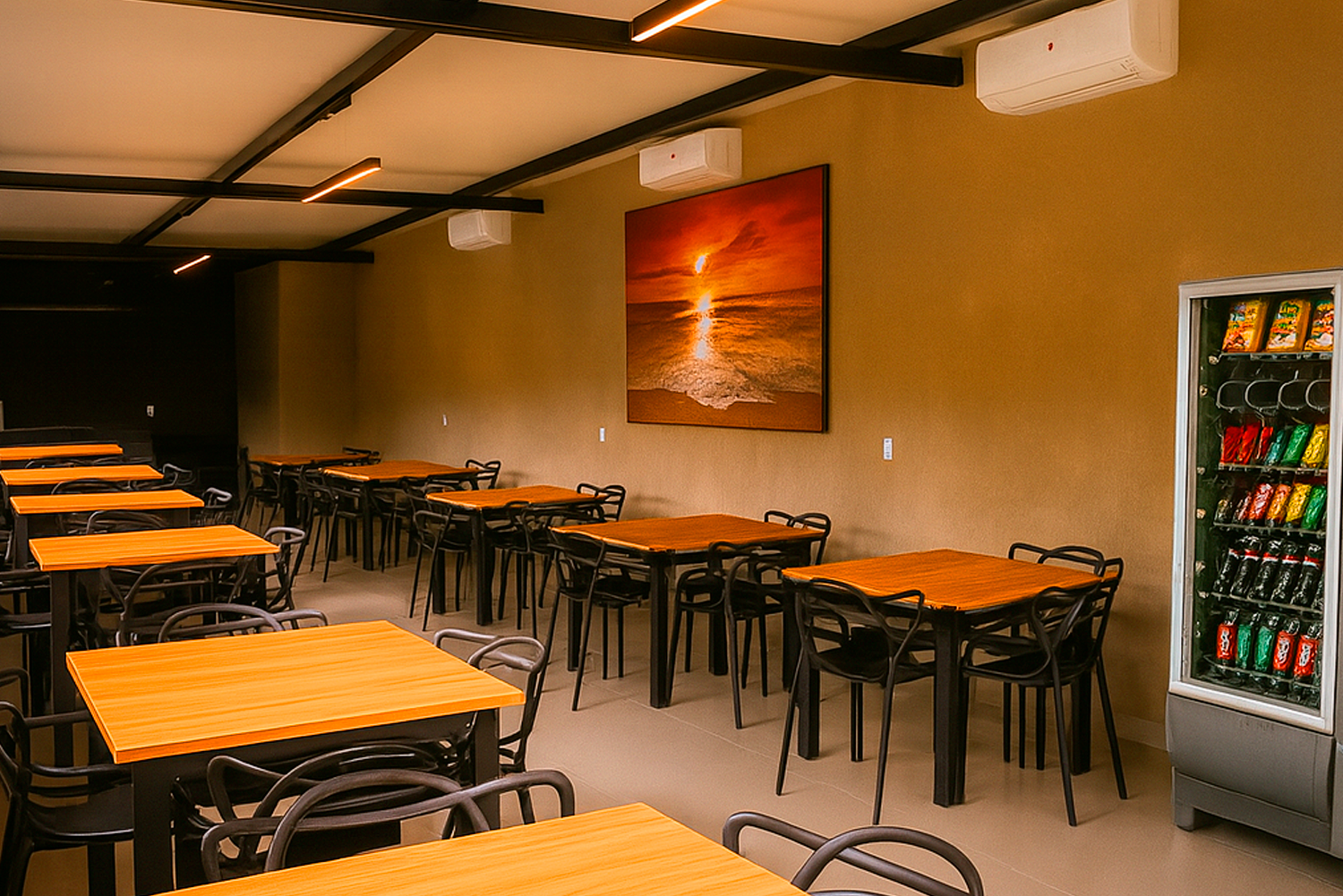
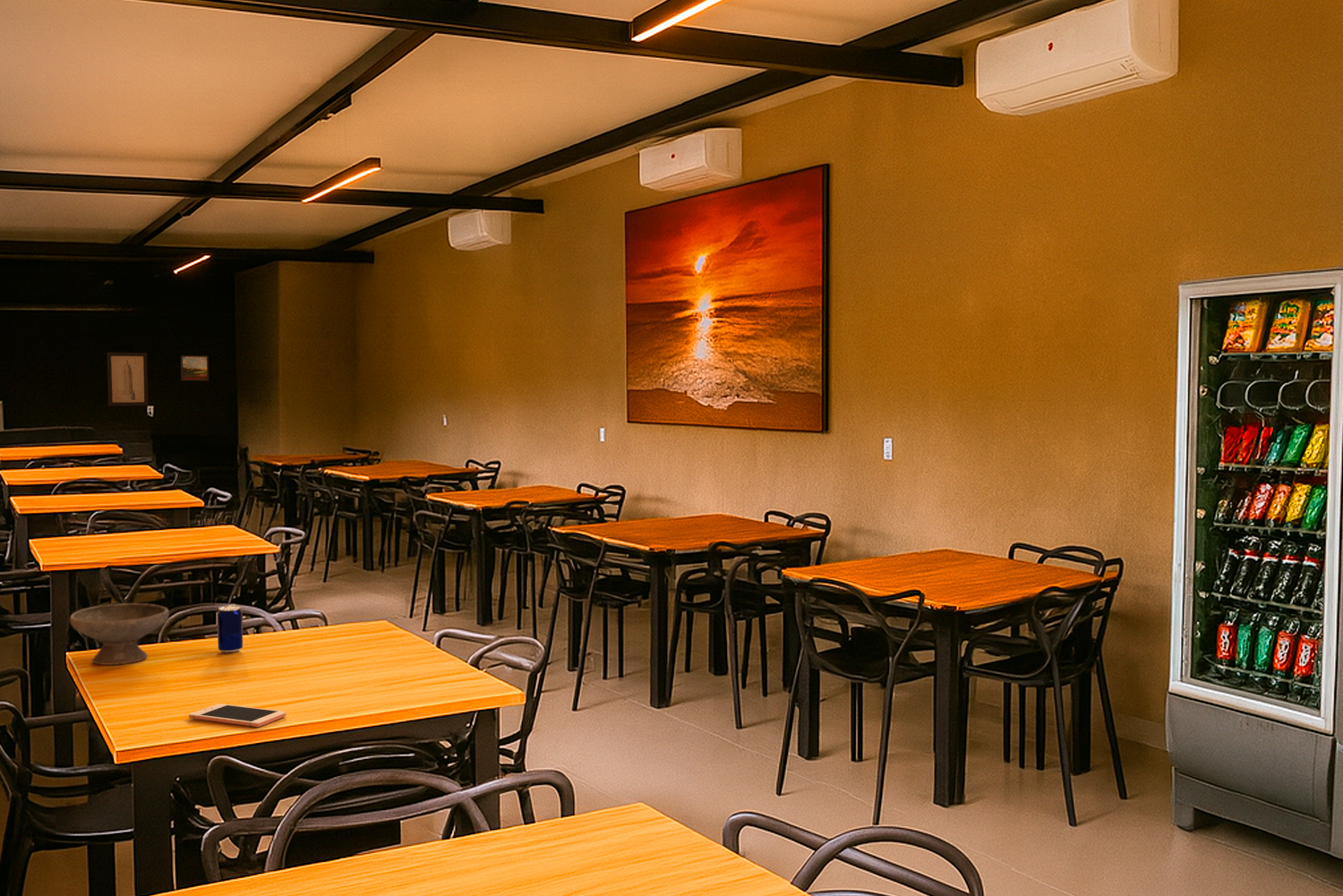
+ wall art [107,352,149,407]
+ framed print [180,354,210,381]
+ beer can [217,603,244,653]
+ cell phone [188,703,287,728]
+ bowl [69,602,170,666]
